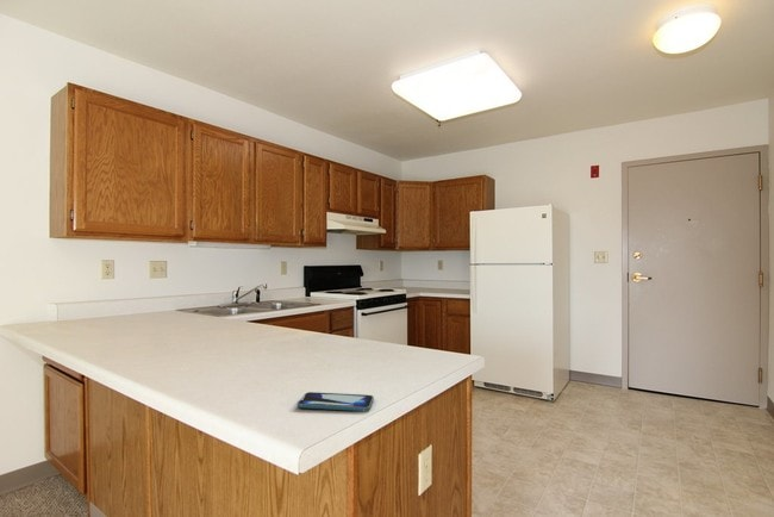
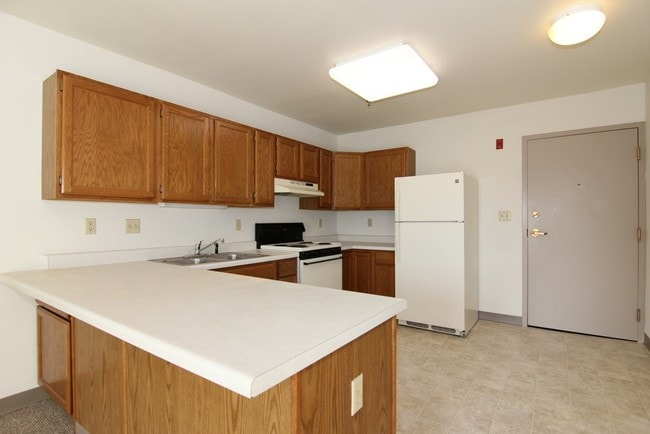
- smartphone [297,391,375,412]
